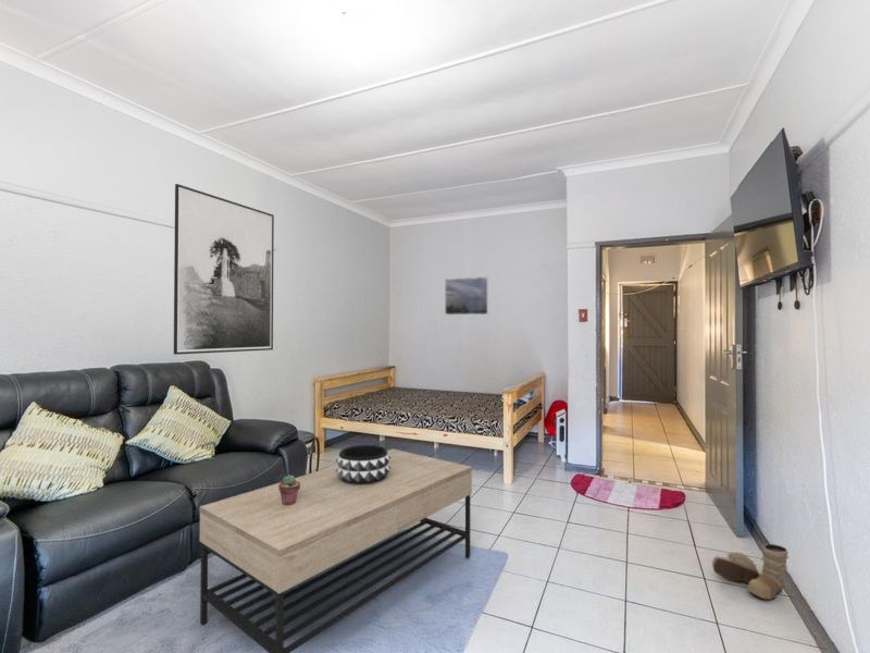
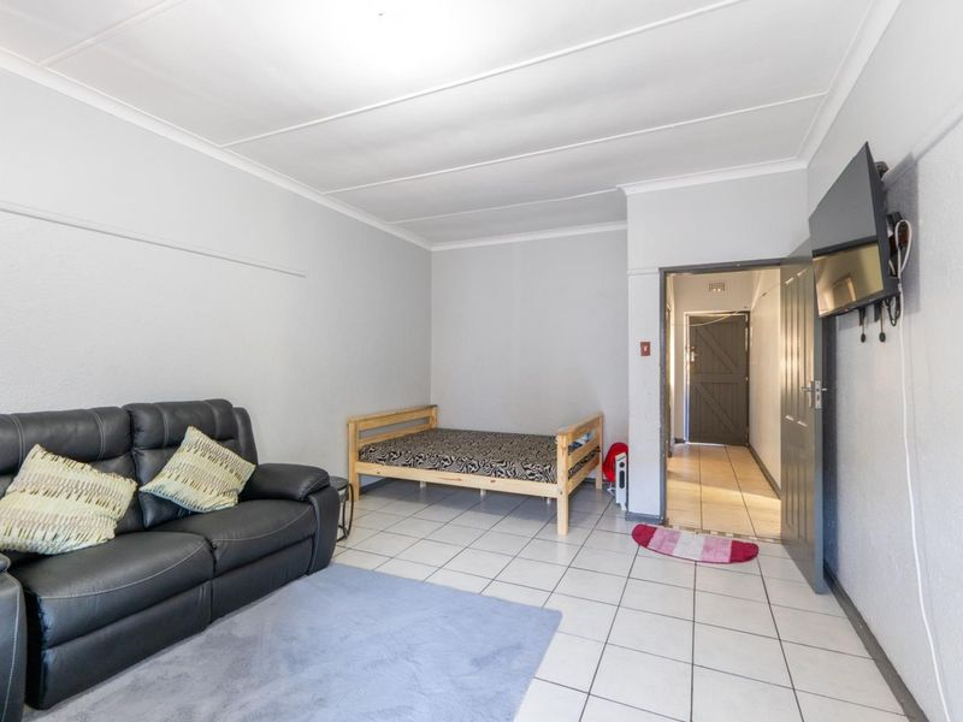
- potted succulent [278,475,300,505]
- decorative bowl [335,444,391,485]
- coffee table [198,448,473,653]
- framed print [173,183,275,356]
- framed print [444,275,489,317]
- boots [711,543,790,601]
